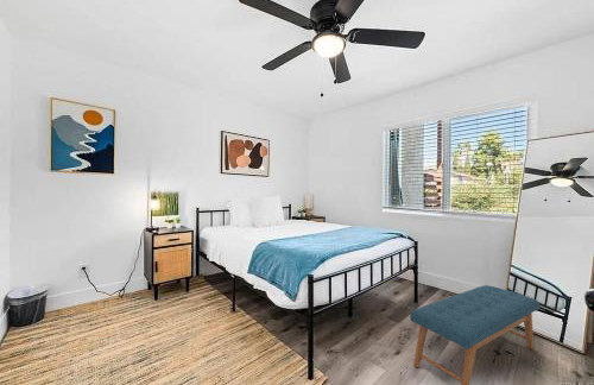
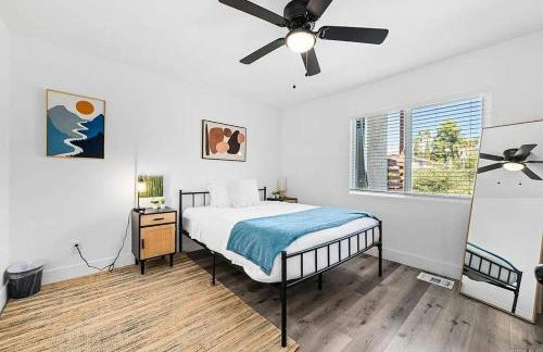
- bench [409,284,541,385]
